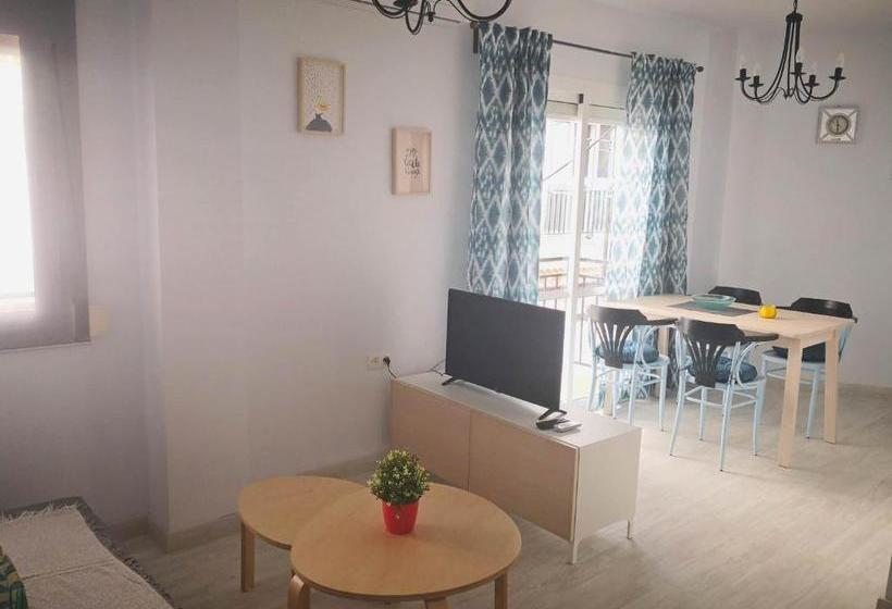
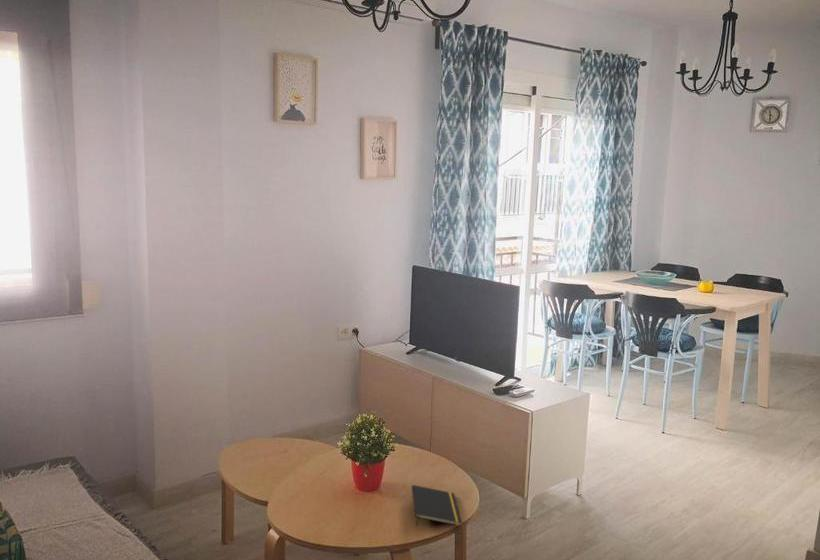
+ notepad [411,484,463,528]
